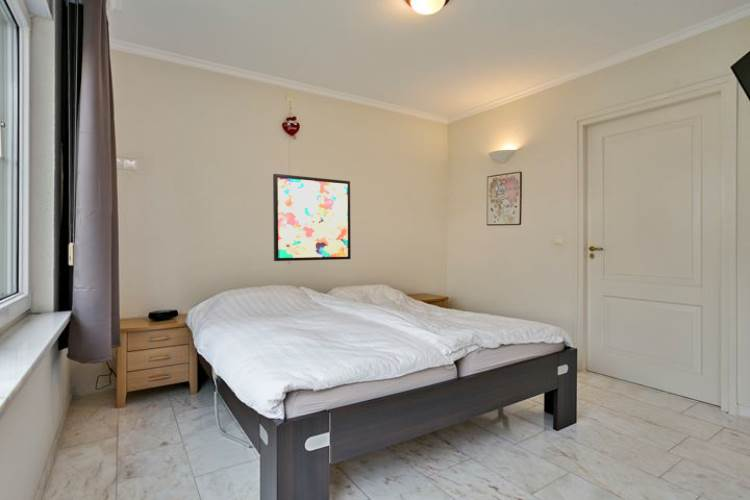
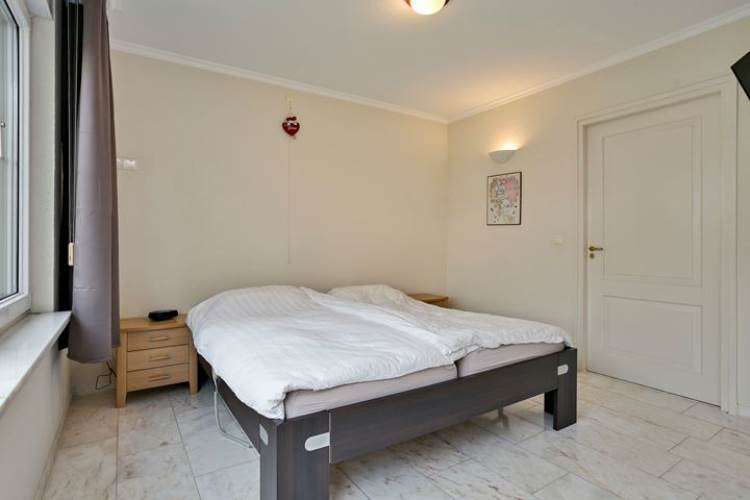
- wall art [272,173,352,262]
